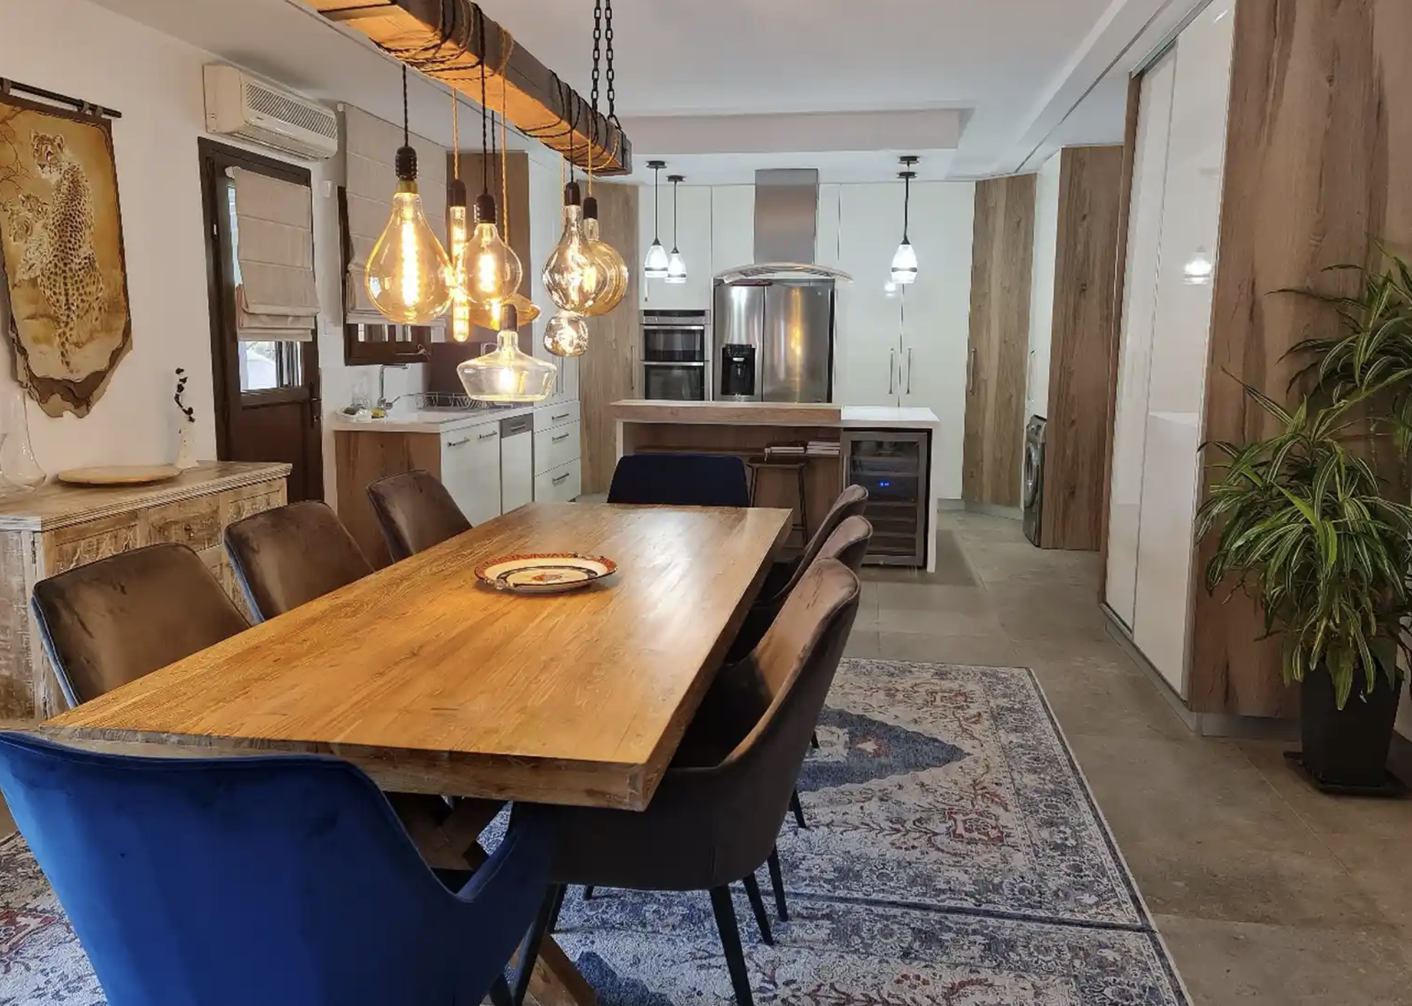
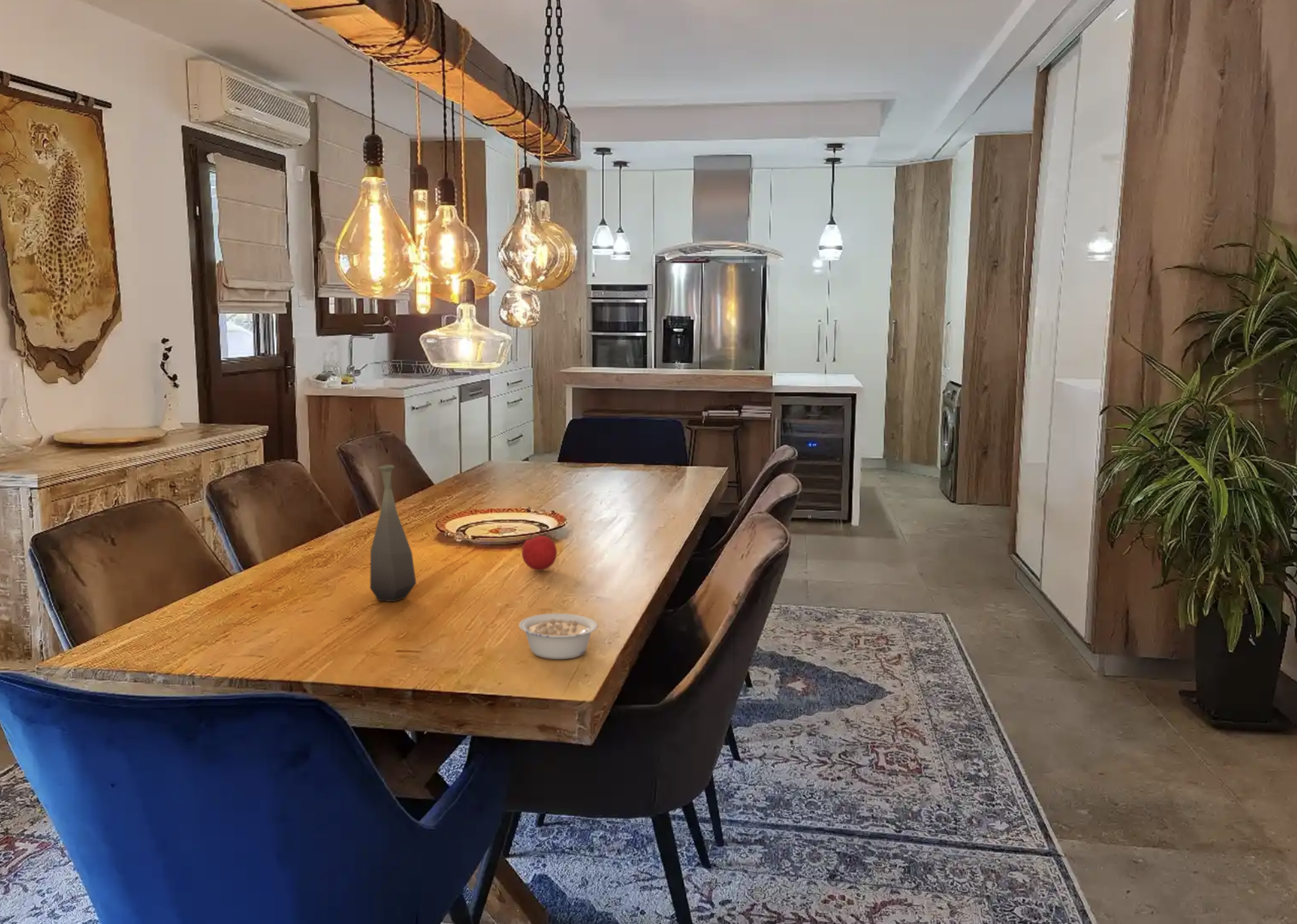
+ bottle [369,464,417,602]
+ legume [518,613,598,660]
+ fruit [521,533,558,571]
